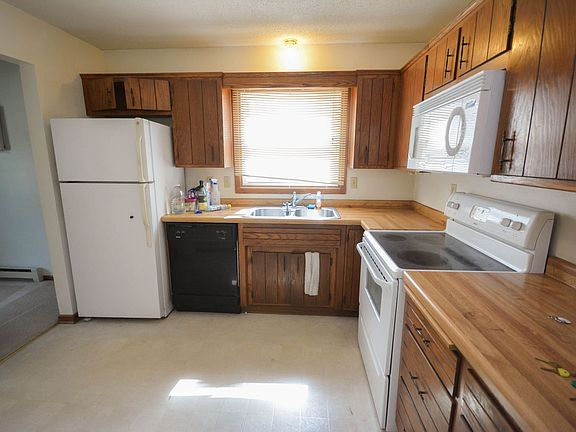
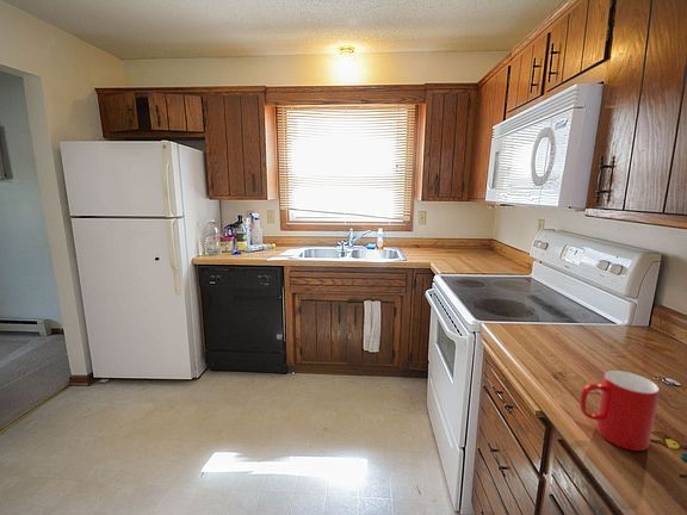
+ cup [578,370,661,452]
